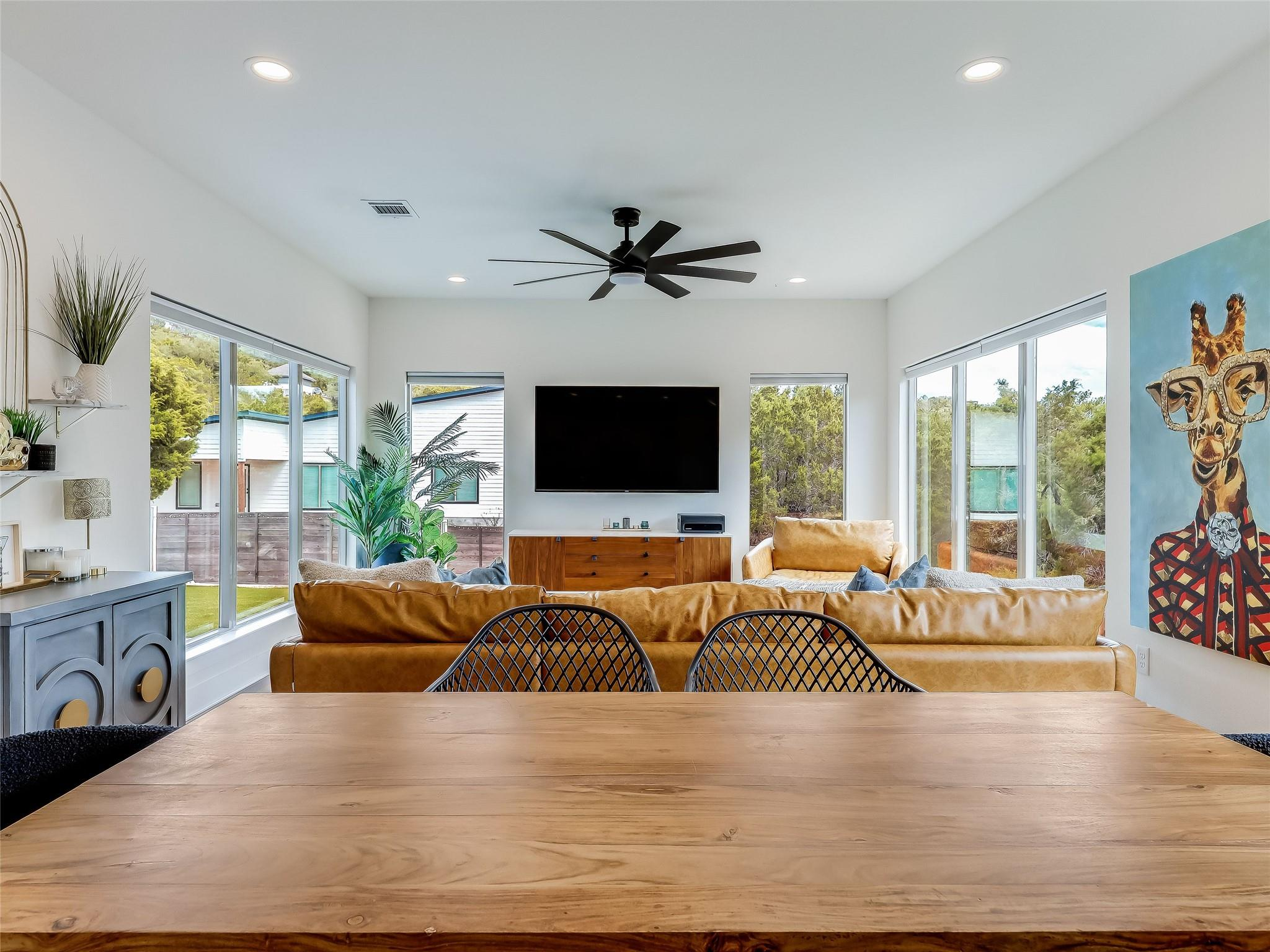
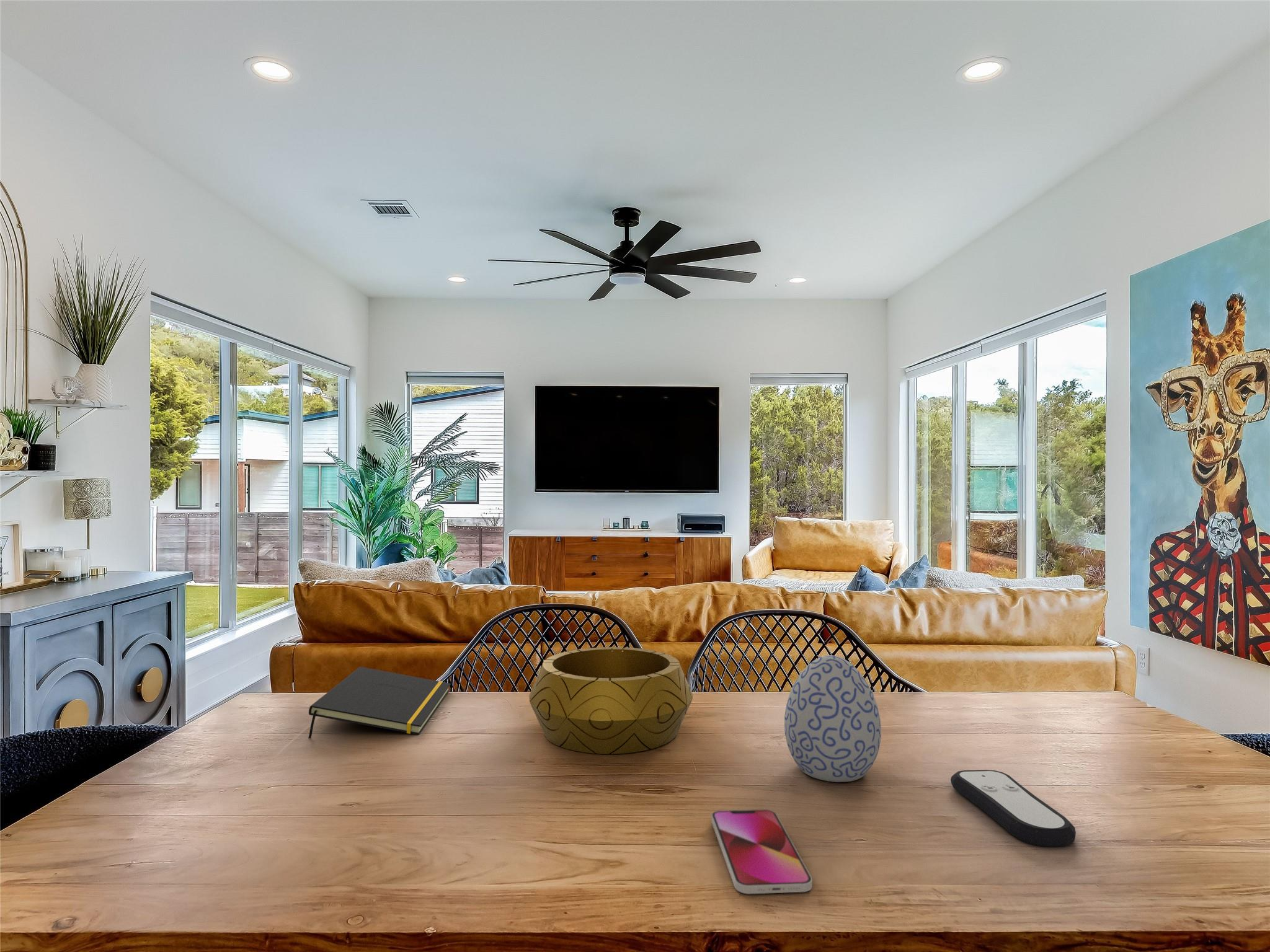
+ remote control [950,769,1077,847]
+ decorative egg [784,655,882,783]
+ notepad [308,666,451,739]
+ decorative bowl [528,646,694,754]
+ smartphone [711,809,813,894]
